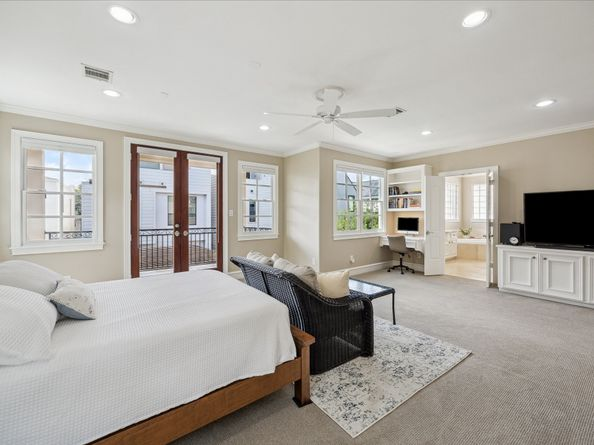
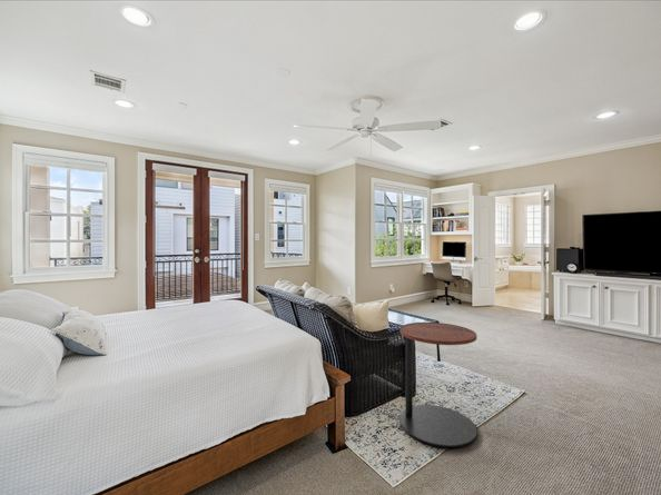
+ side table [398,321,477,448]
